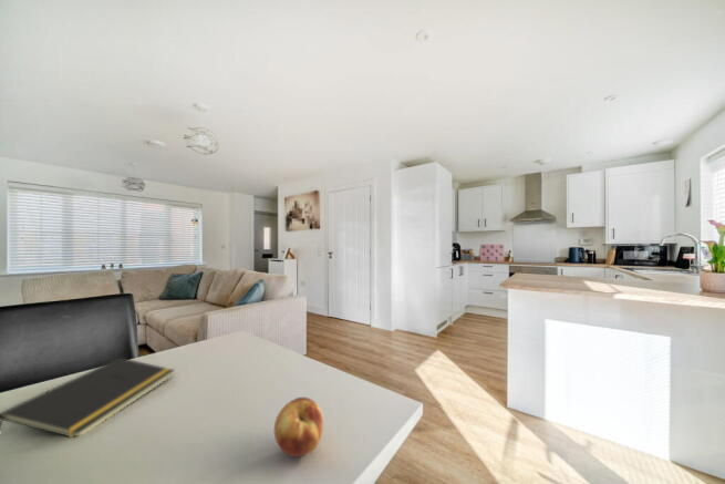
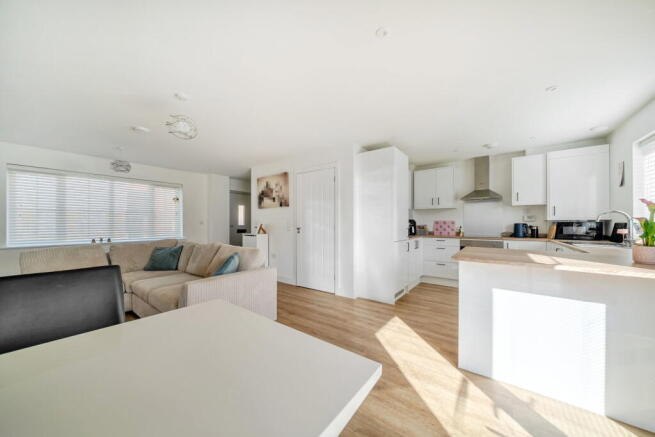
- notepad [0,357,176,439]
- fruit [273,397,324,457]
